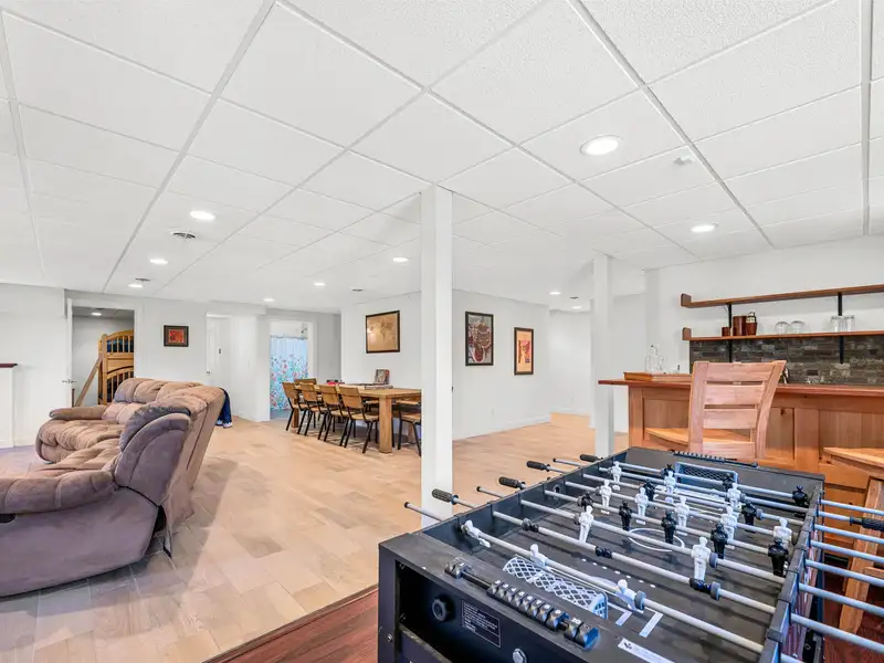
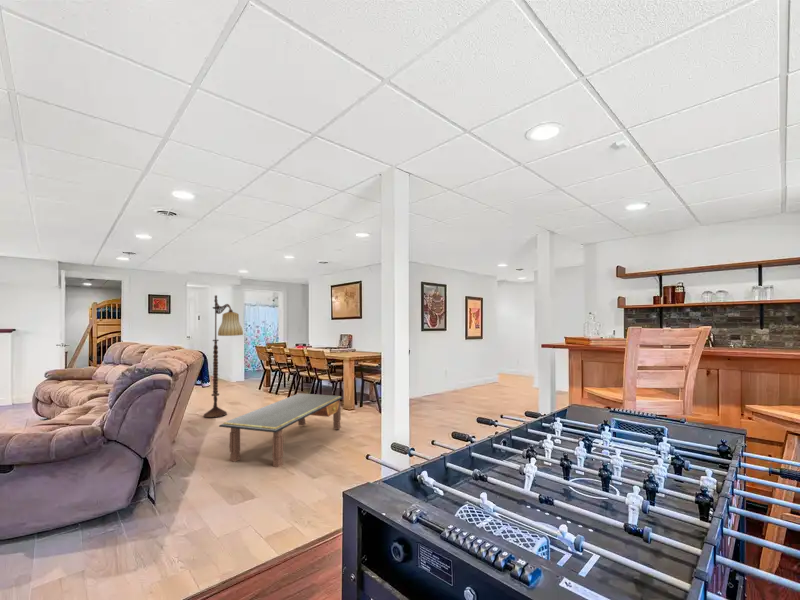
+ coffee table [218,392,344,468]
+ floor lamp [203,294,244,419]
